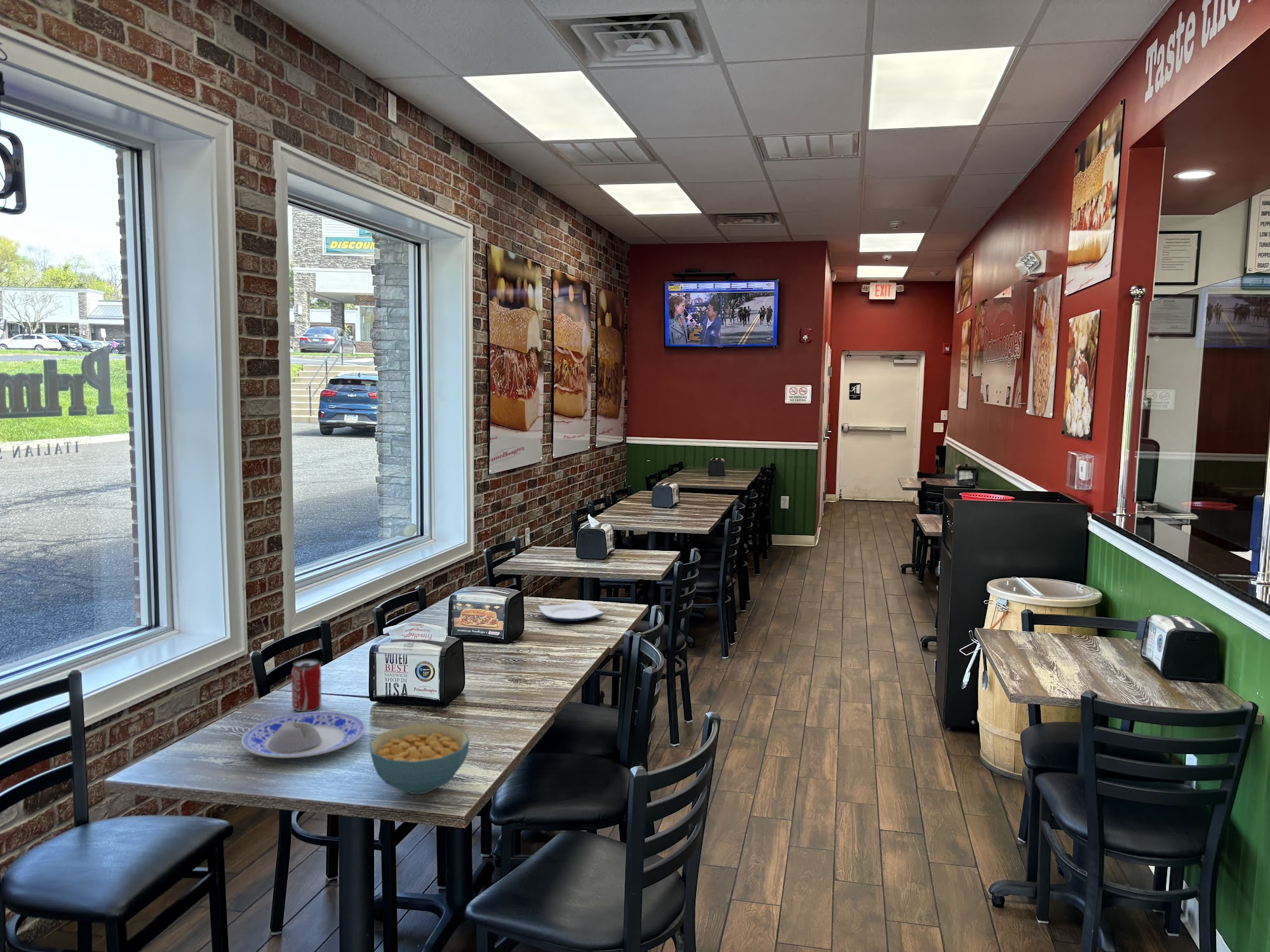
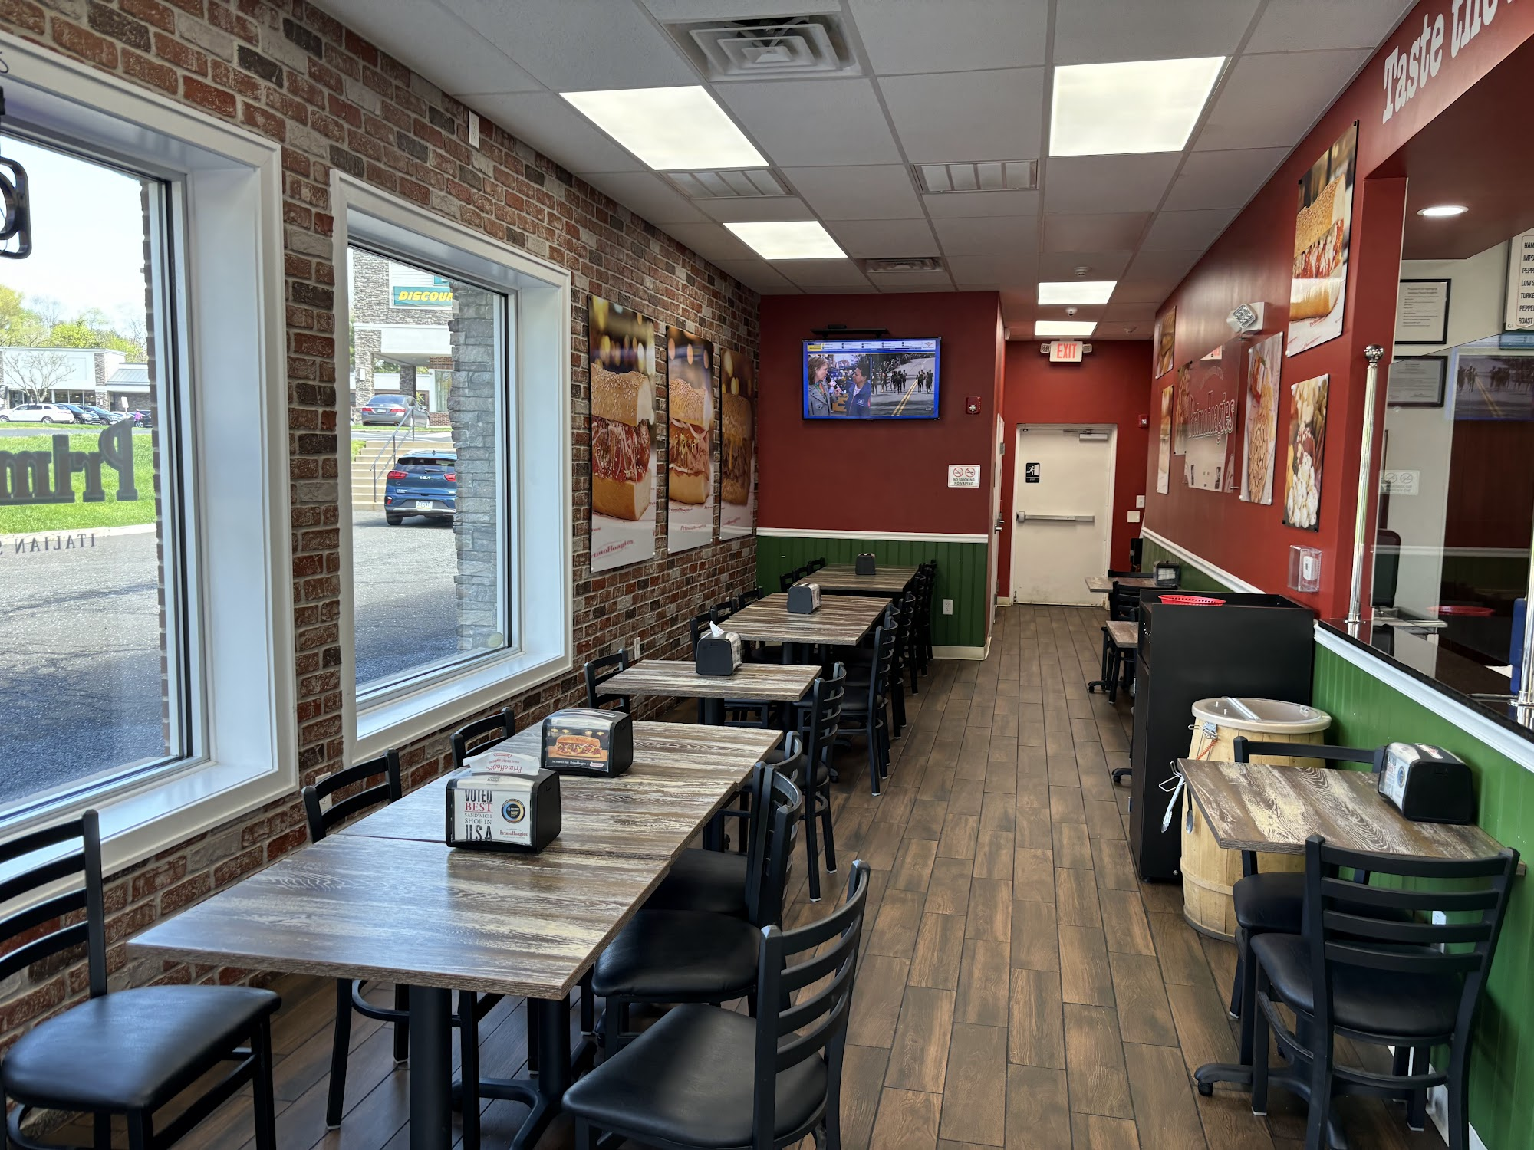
- plate [241,711,366,758]
- cereal bowl [368,723,471,795]
- plate [537,600,605,623]
- beverage can [291,658,322,712]
